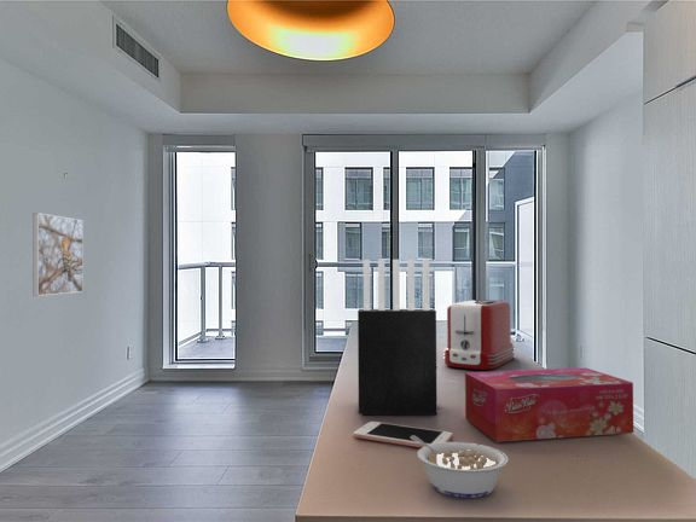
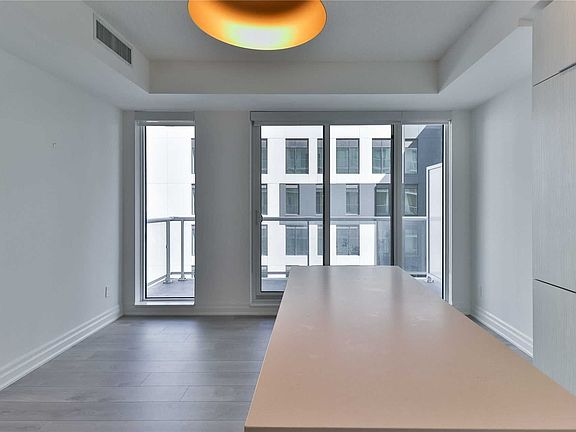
- legume [411,435,509,499]
- toaster [442,298,516,371]
- cell phone [353,420,454,448]
- knife block [356,259,439,416]
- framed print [31,211,85,297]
- tissue box [464,367,634,443]
